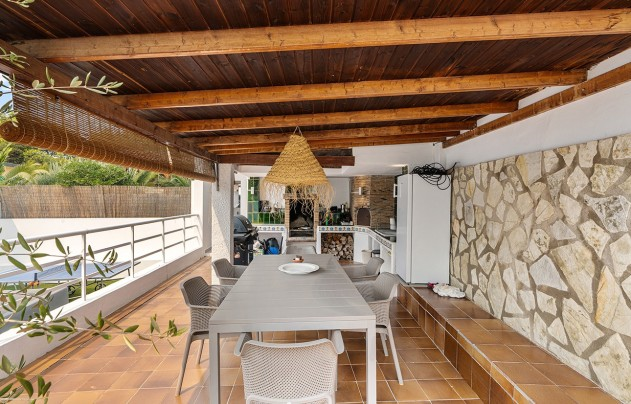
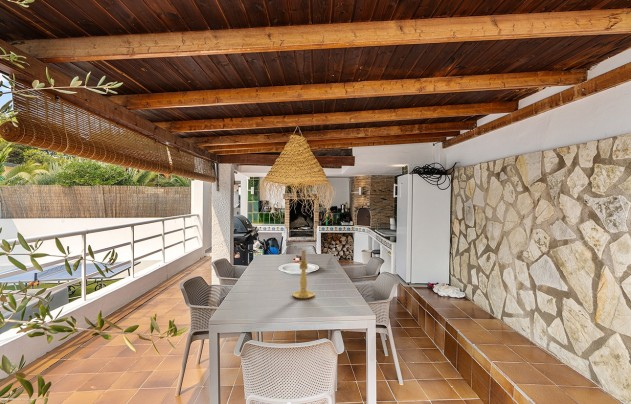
+ candle holder [291,249,316,299]
